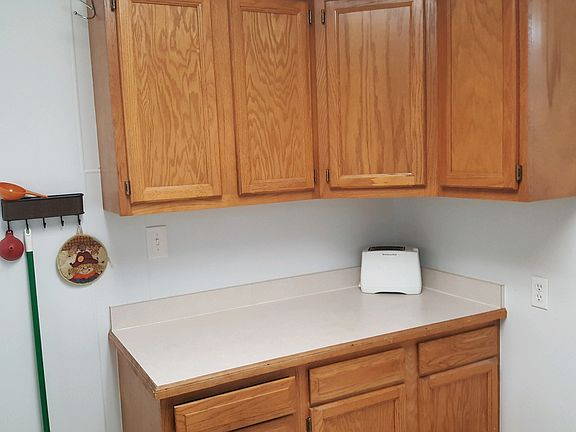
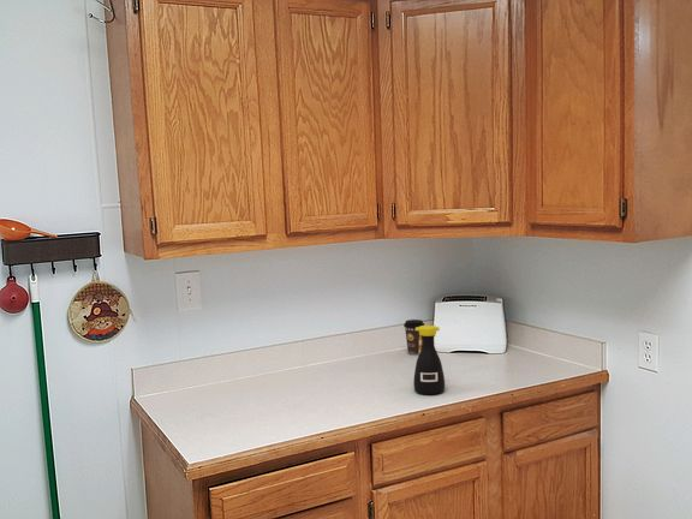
+ bottle [412,324,446,395]
+ coffee cup [402,318,425,356]
